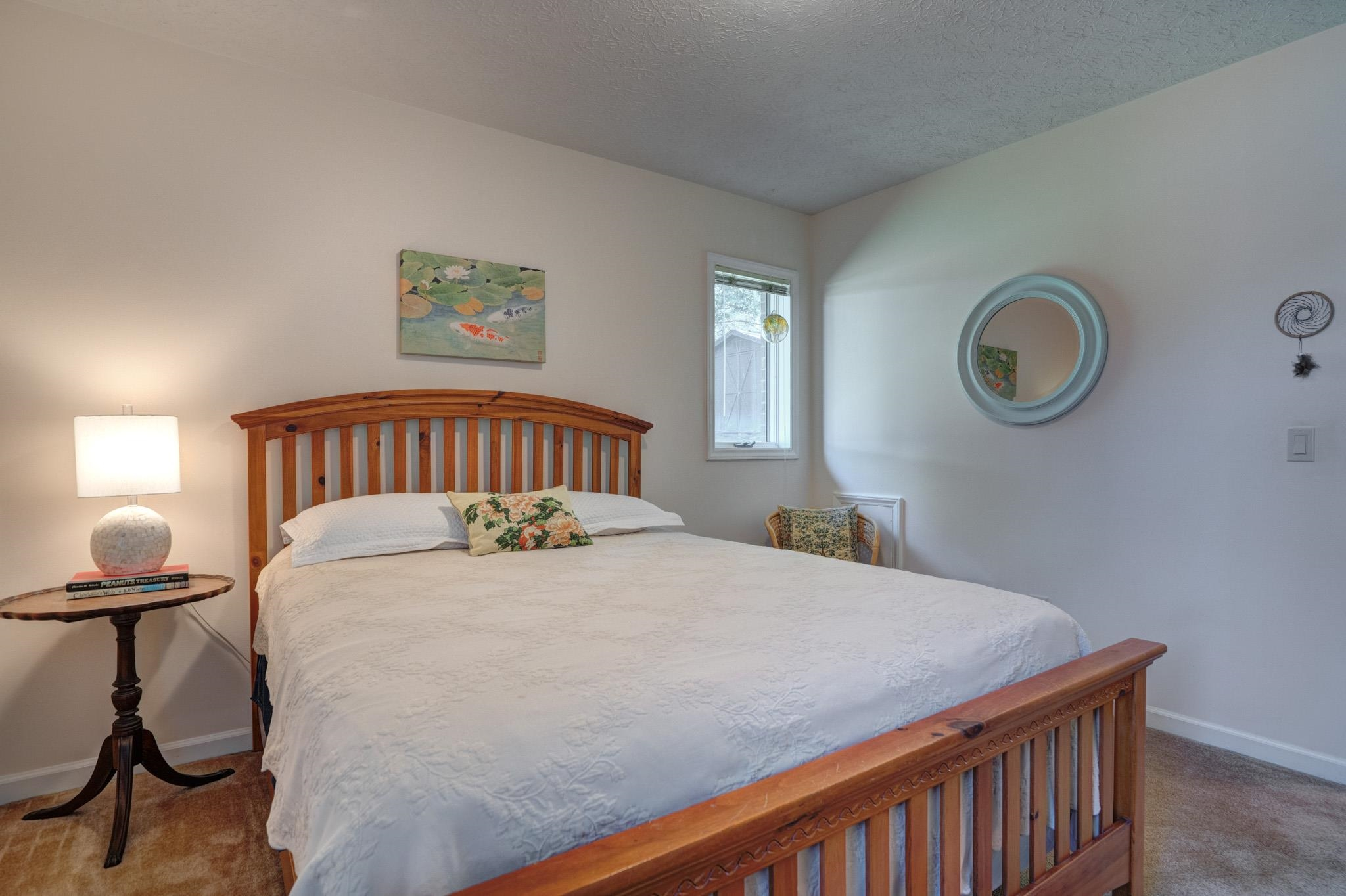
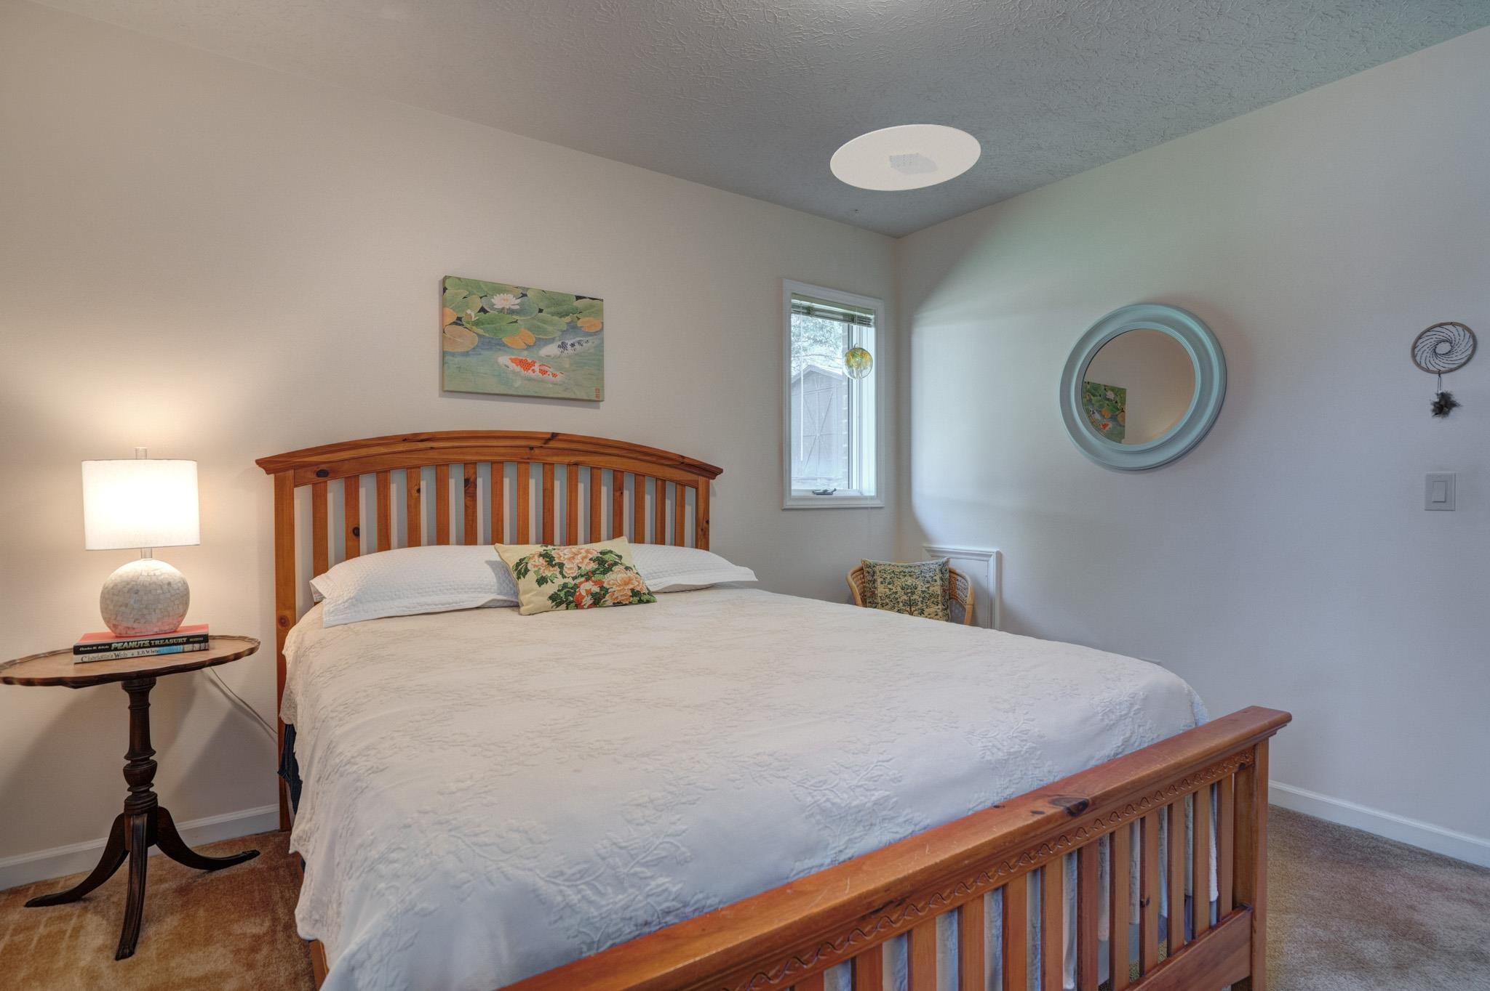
+ ceiling light [829,124,982,191]
